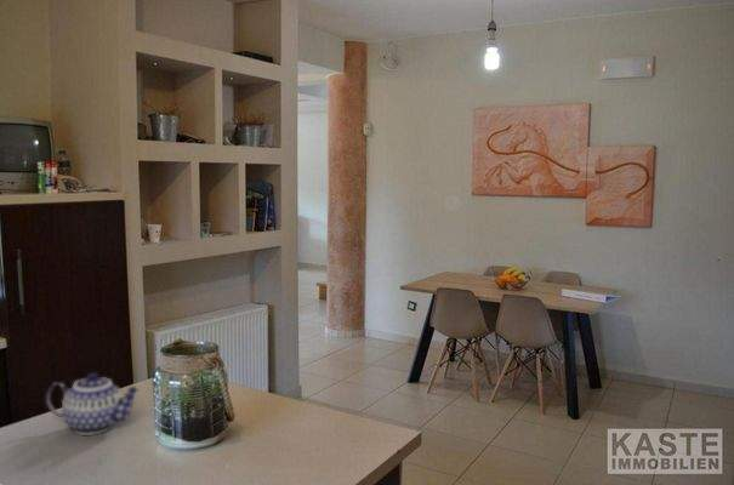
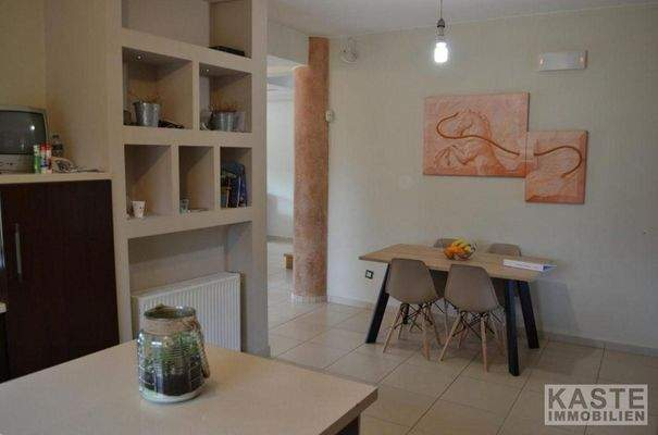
- teapot [45,371,141,436]
